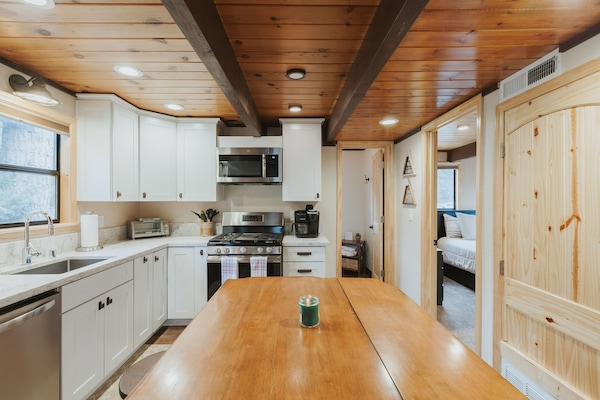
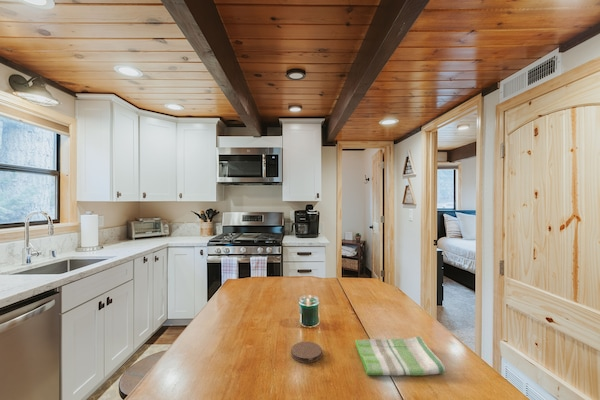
+ dish towel [354,336,447,377]
+ coaster [290,341,323,364]
